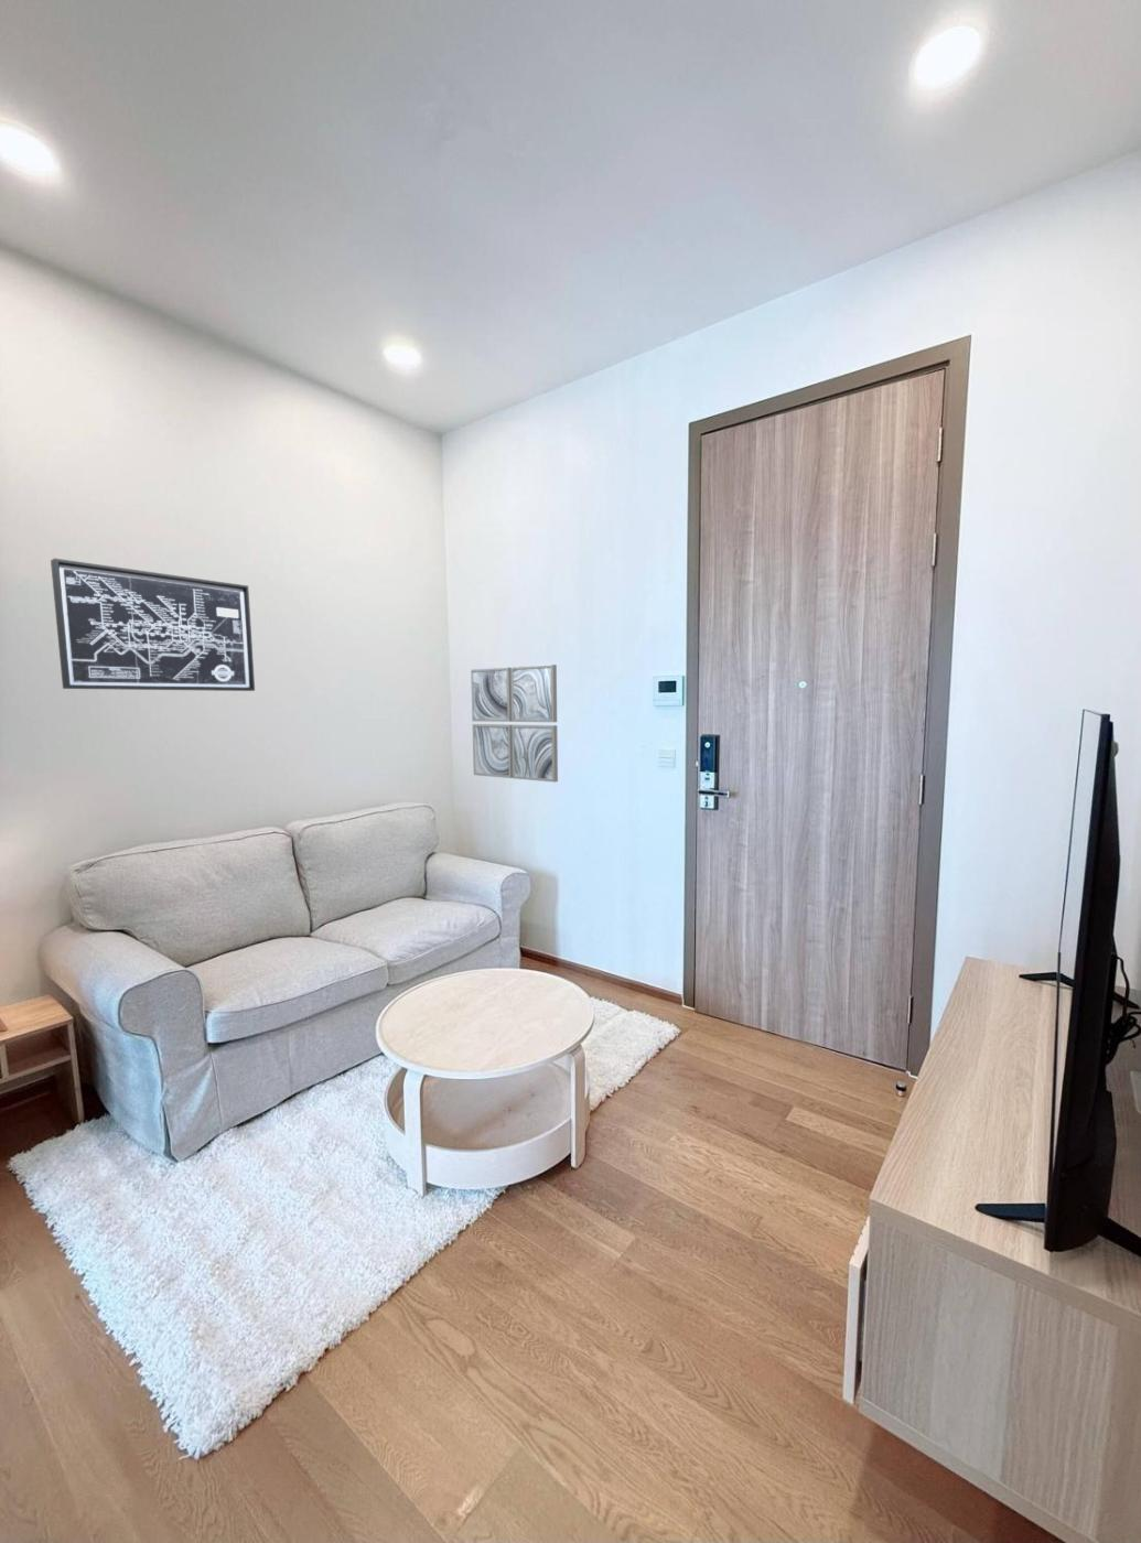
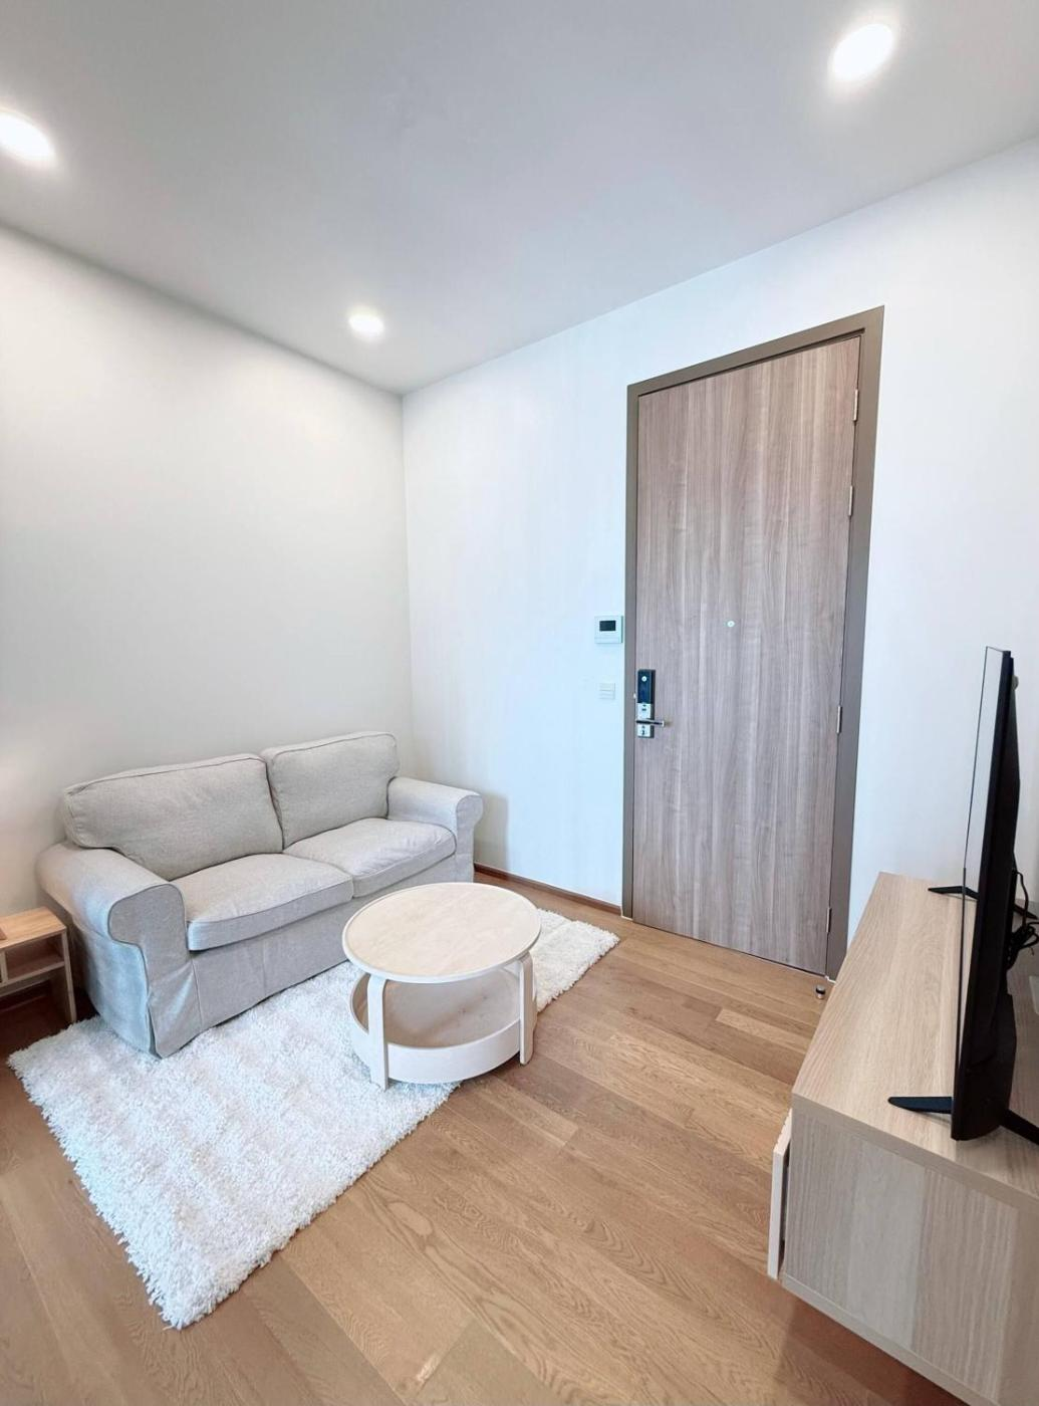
- wall art [470,664,559,783]
- wall art [49,558,255,692]
